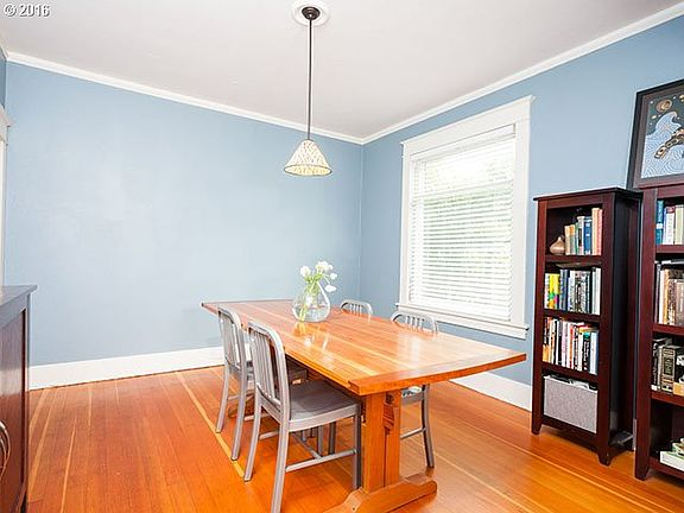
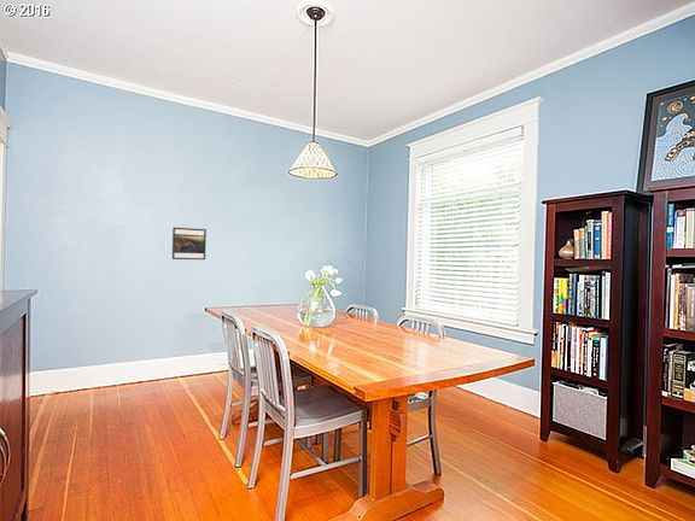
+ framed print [171,227,208,260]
